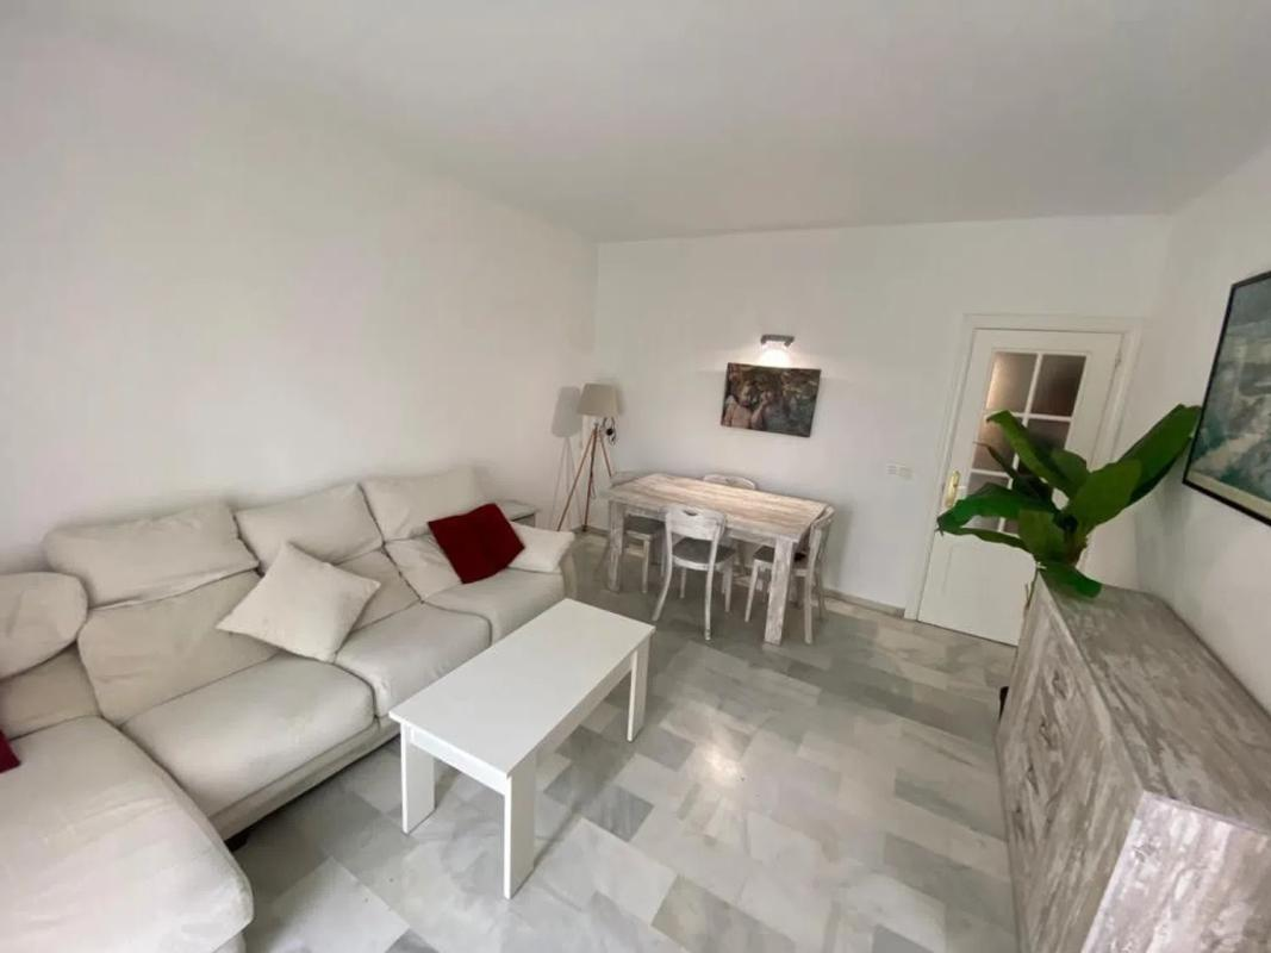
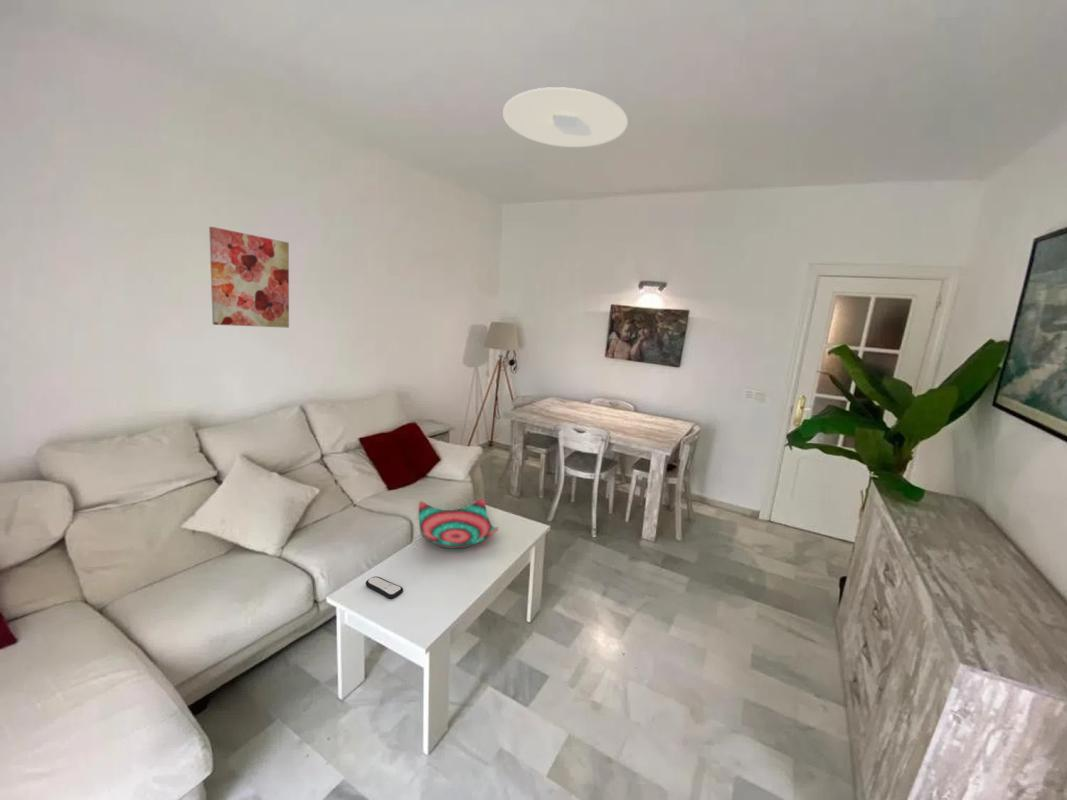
+ wall art [208,226,290,329]
+ decorative bowl [418,497,499,550]
+ ceiling light [502,86,629,148]
+ remote control [365,576,404,600]
